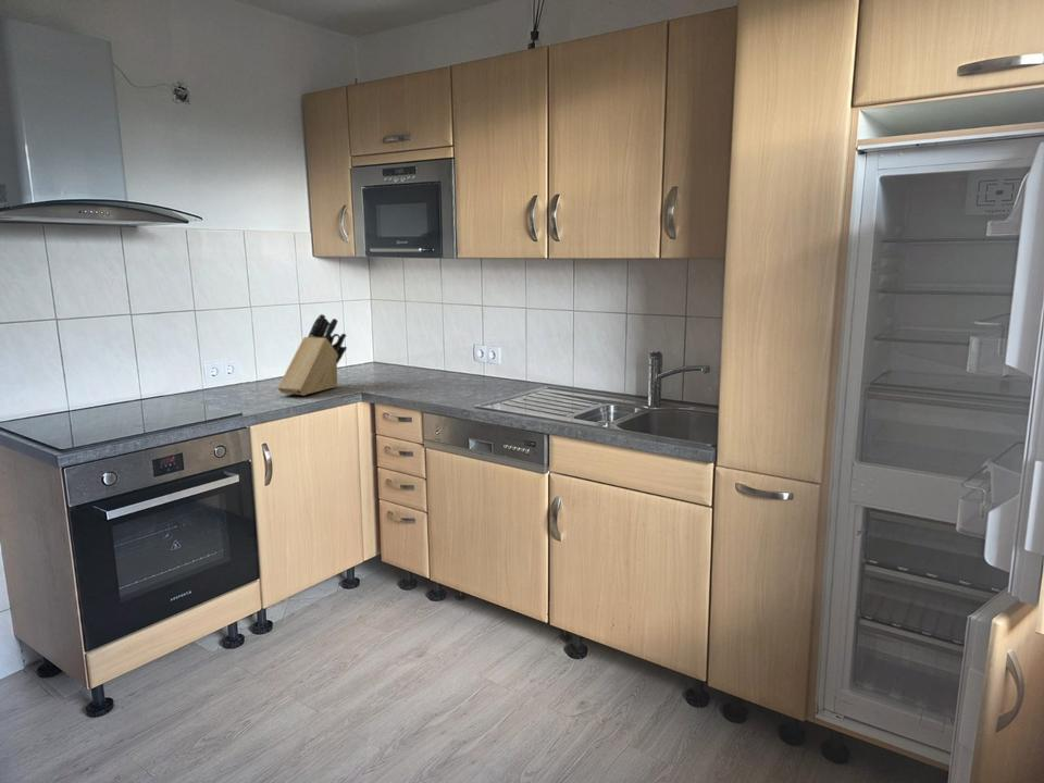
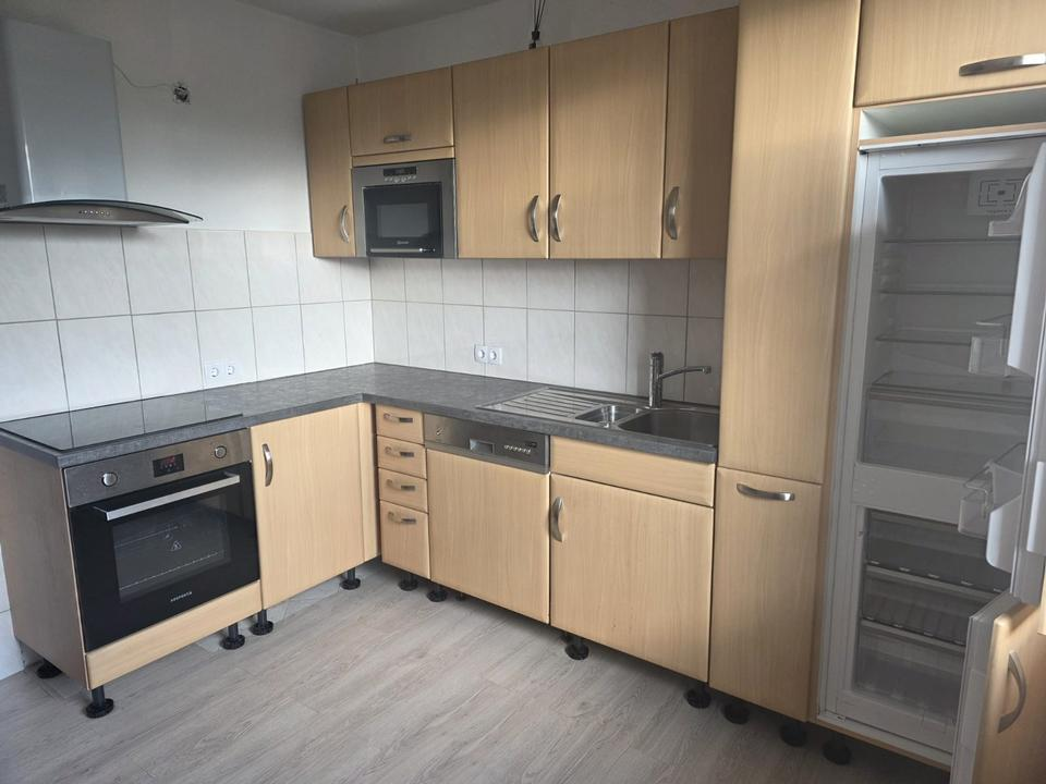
- knife block [277,313,348,397]
